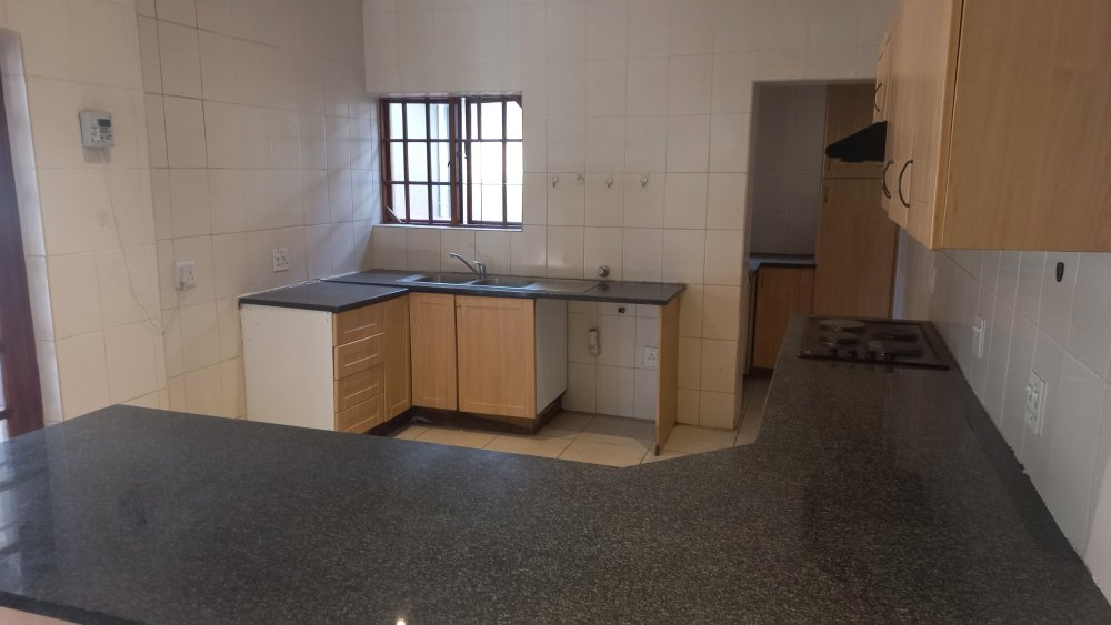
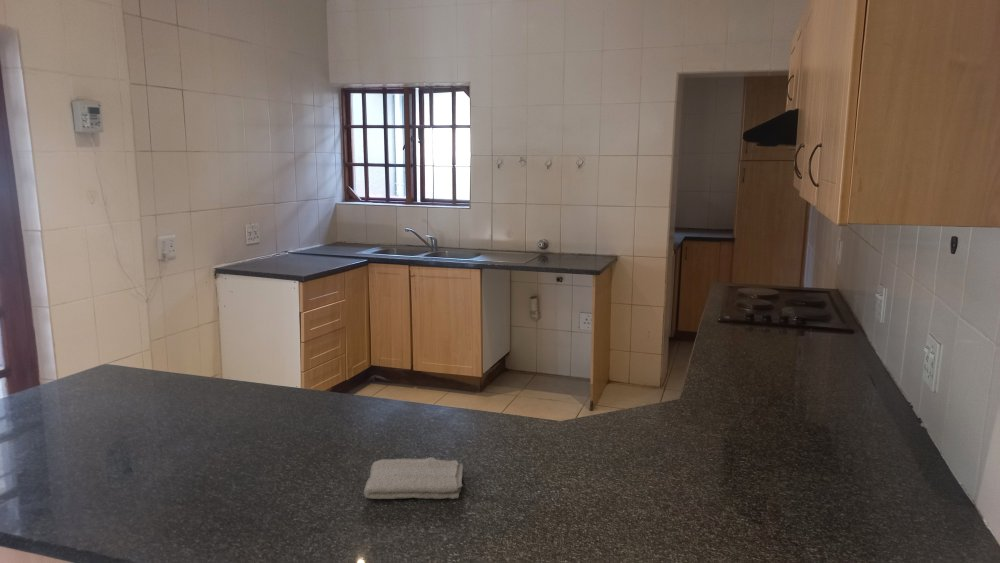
+ washcloth [363,456,464,500]
